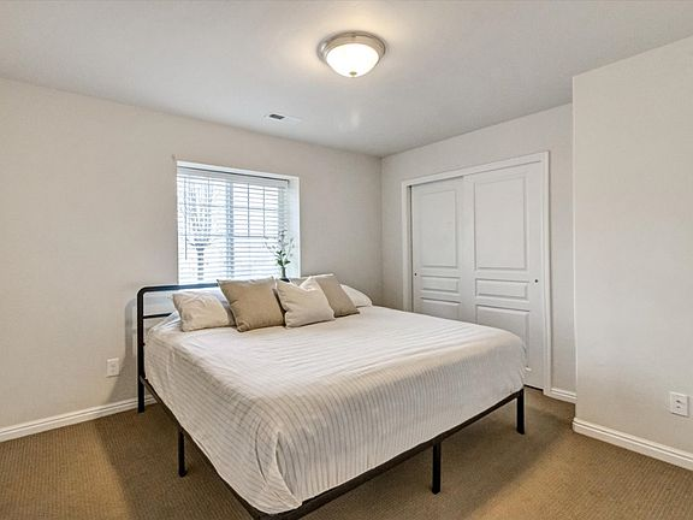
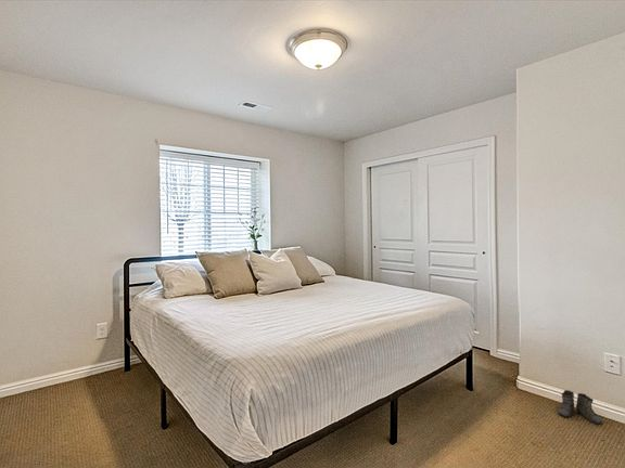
+ boots [554,389,603,426]
